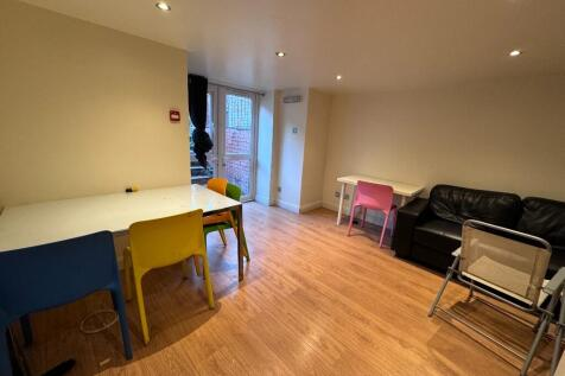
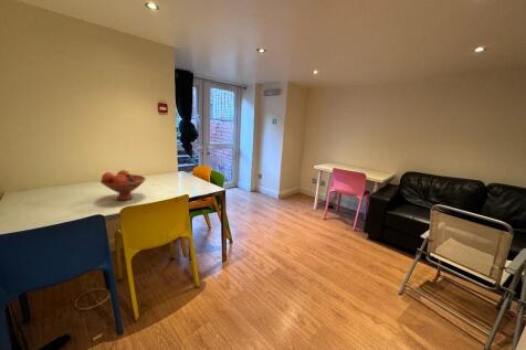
+ fruit bowl [99,169,147,201]
